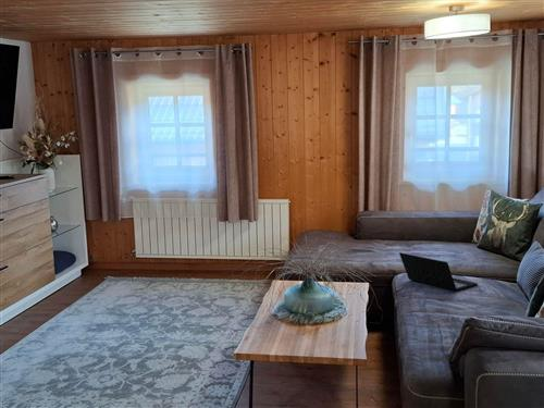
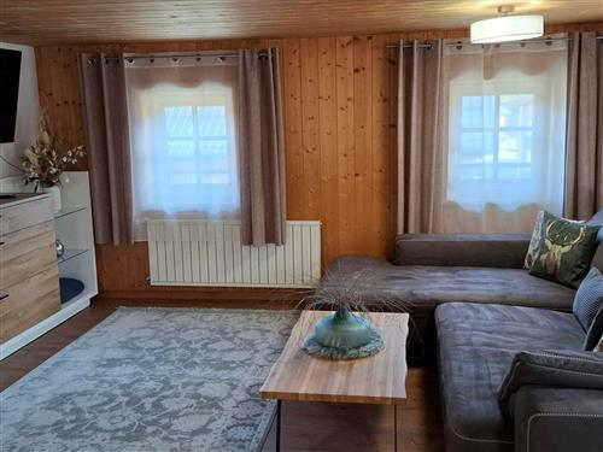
- laptop [398,251,479,292]
